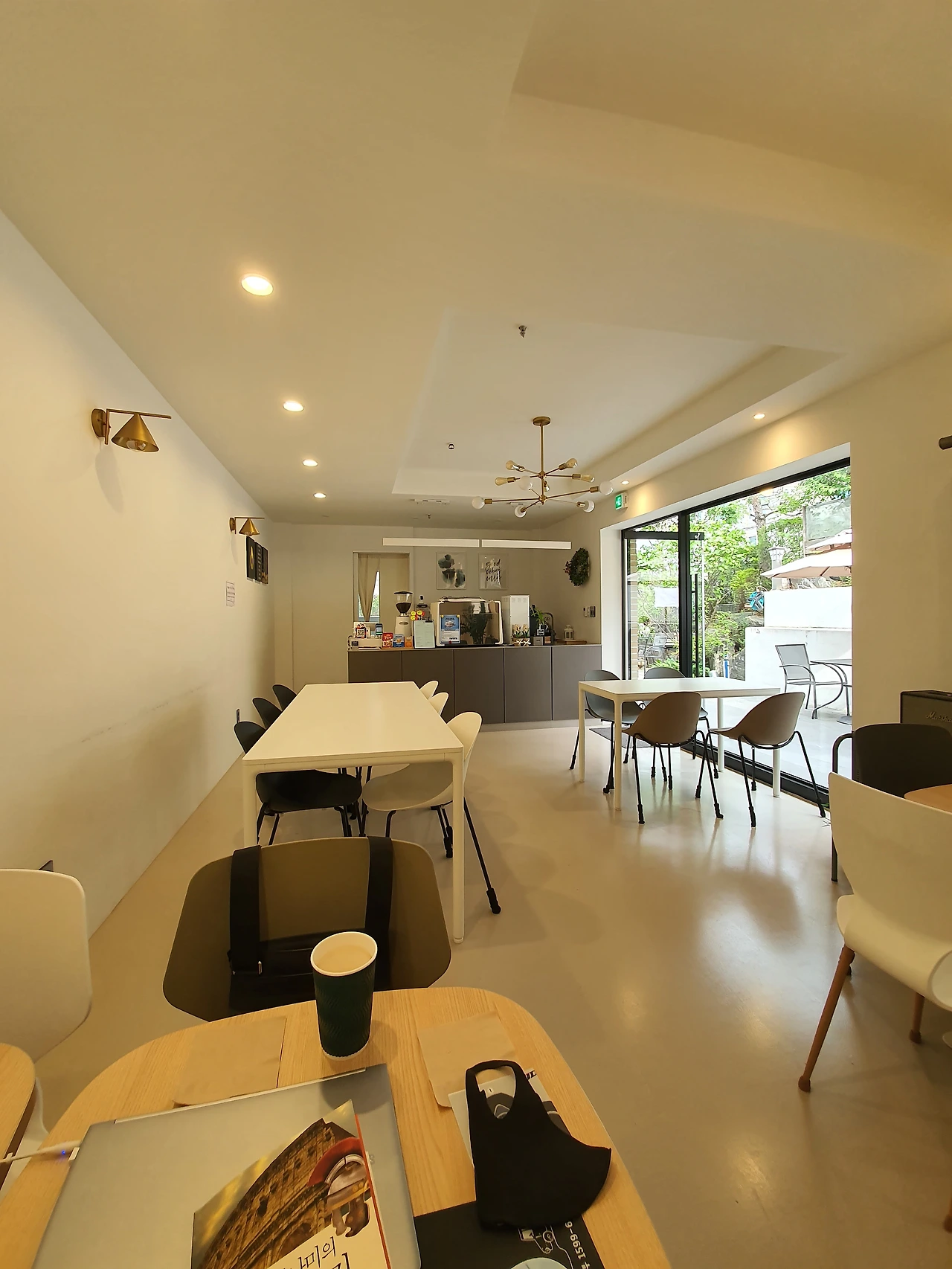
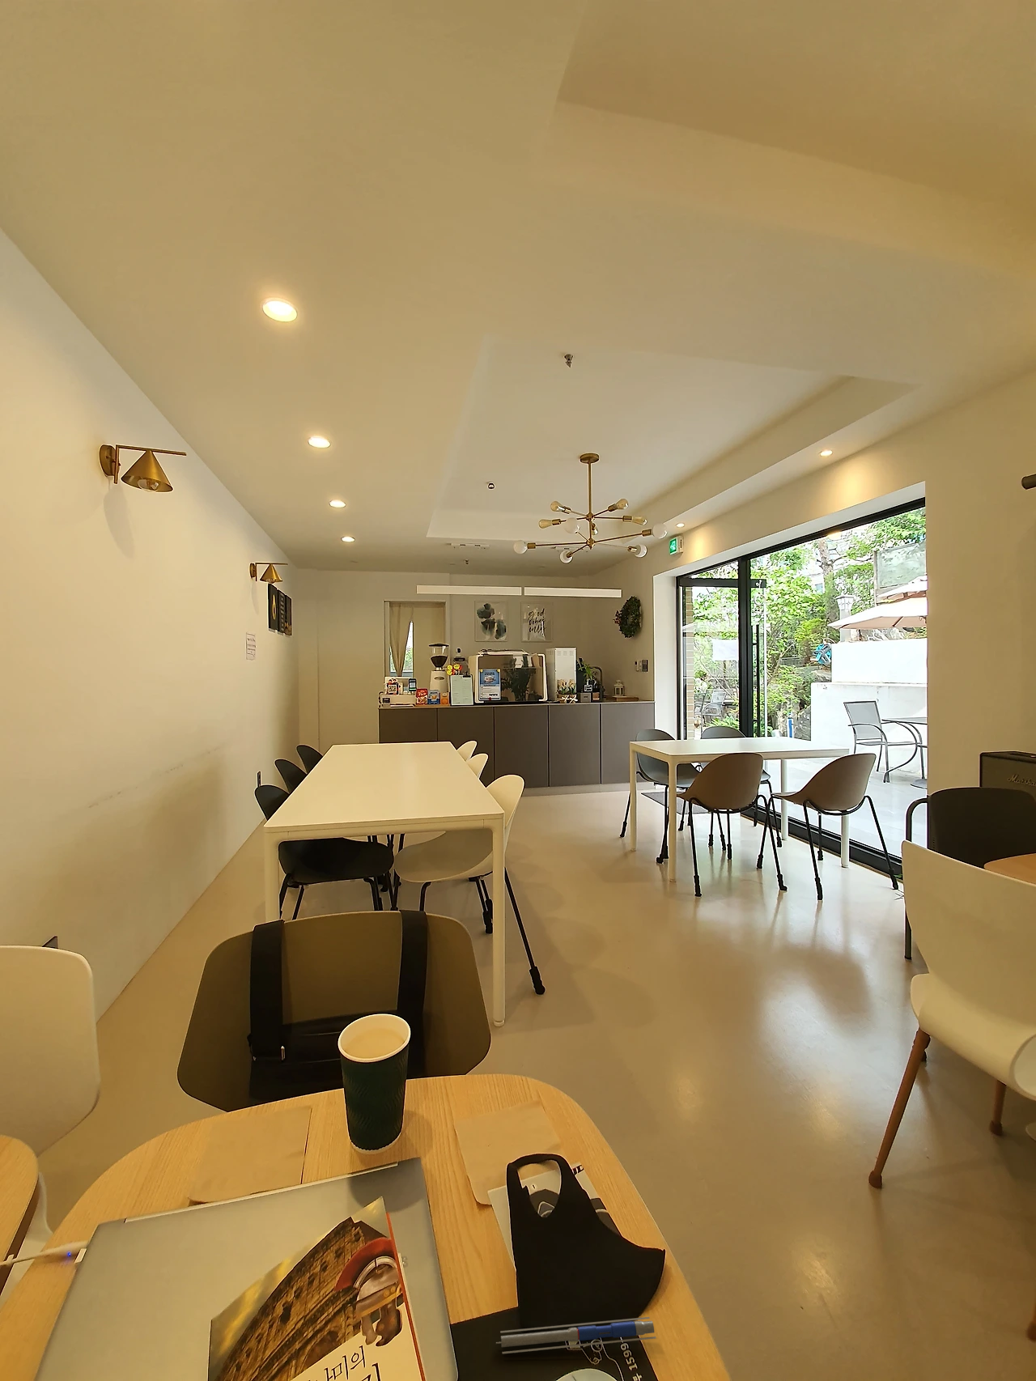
+ pen [495,1316,656,1354]
